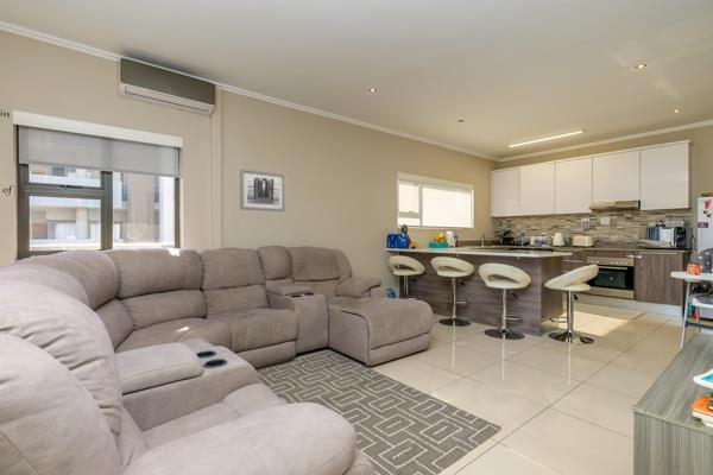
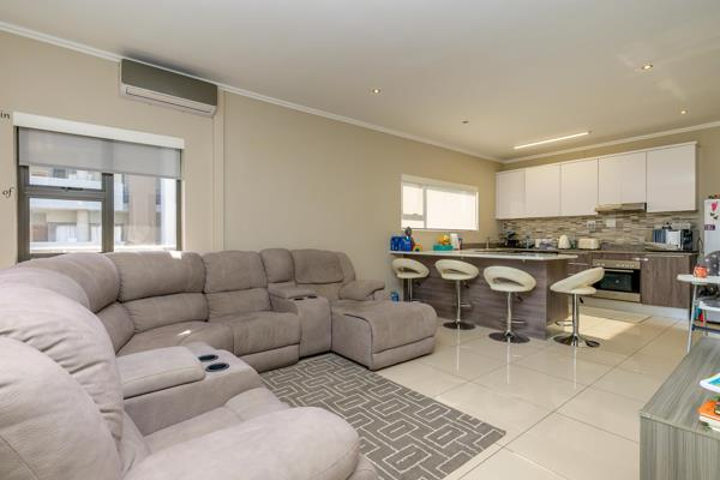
- wall art [239,167,286,213]
